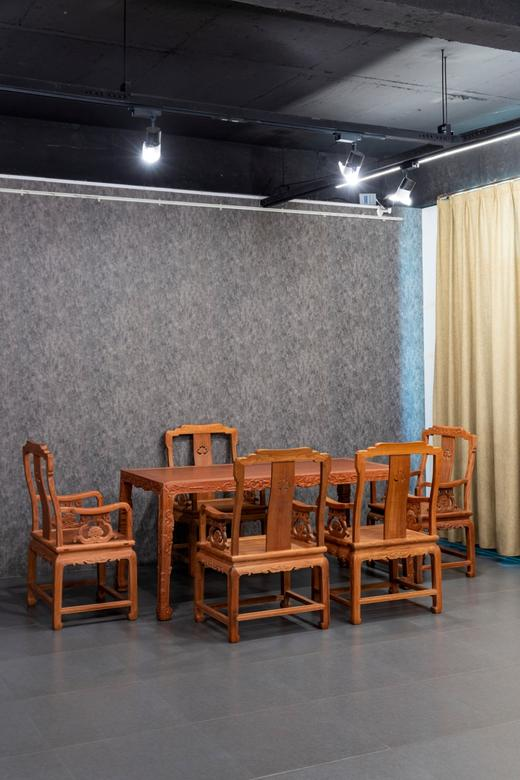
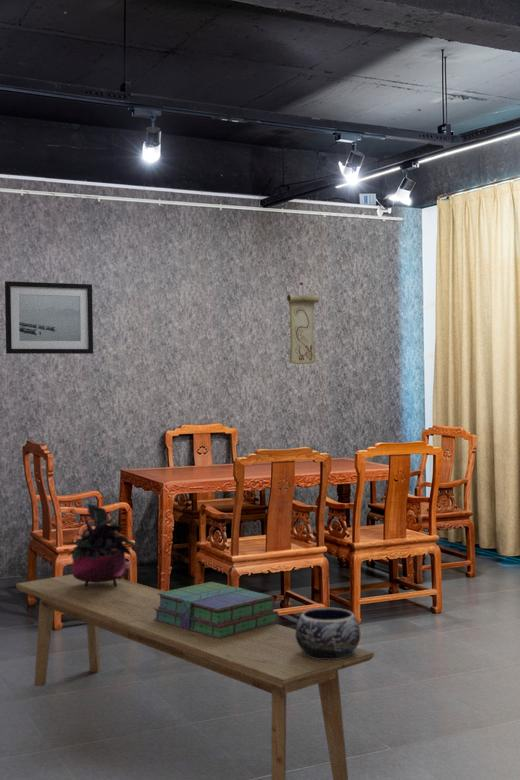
+ potted plant [66,503,136,587]
+ bench [15,573,375,780]
+ decorative bowl [295,607,361,660]
+ wall scroll [286,281,320,365]
+ wall art [4,280,94,355]
+ stack of books [154,581,280,638]
